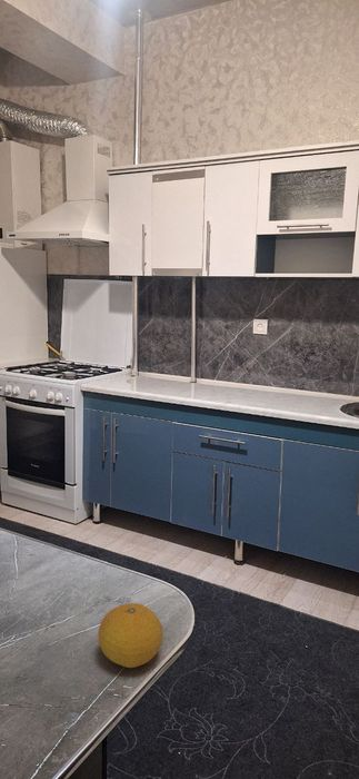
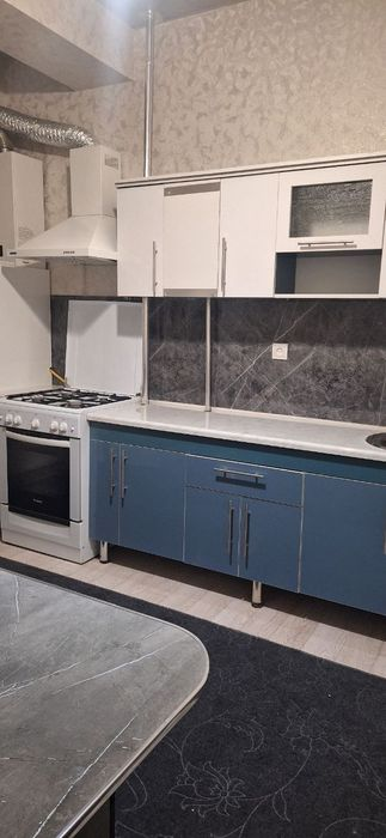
- fruit [97,602,164,669]
